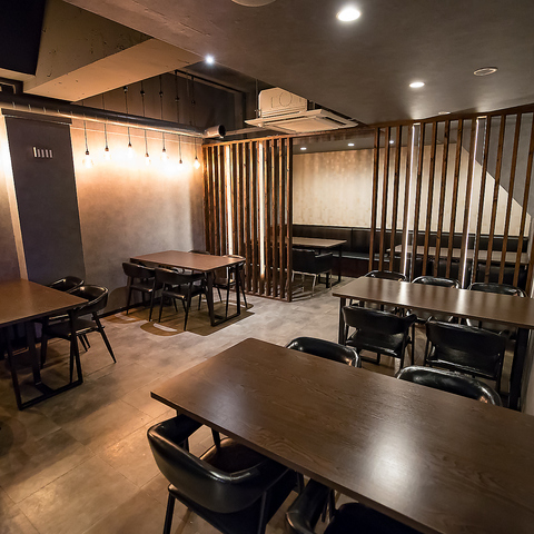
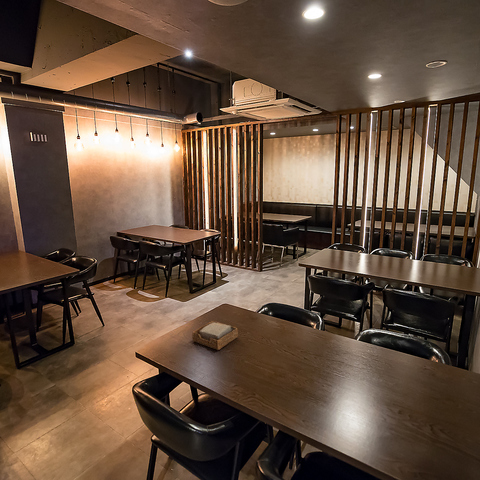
+ napkin holder [191,320,239,351]
